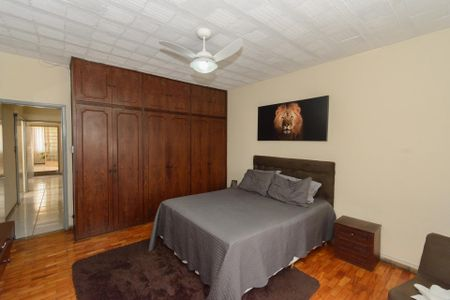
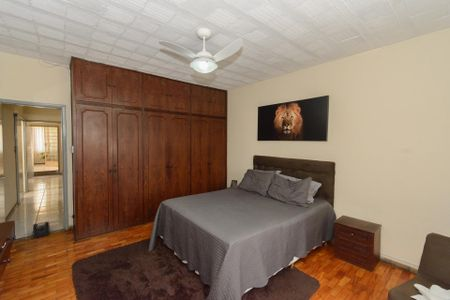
+ storage bin [32,221,51,239]
